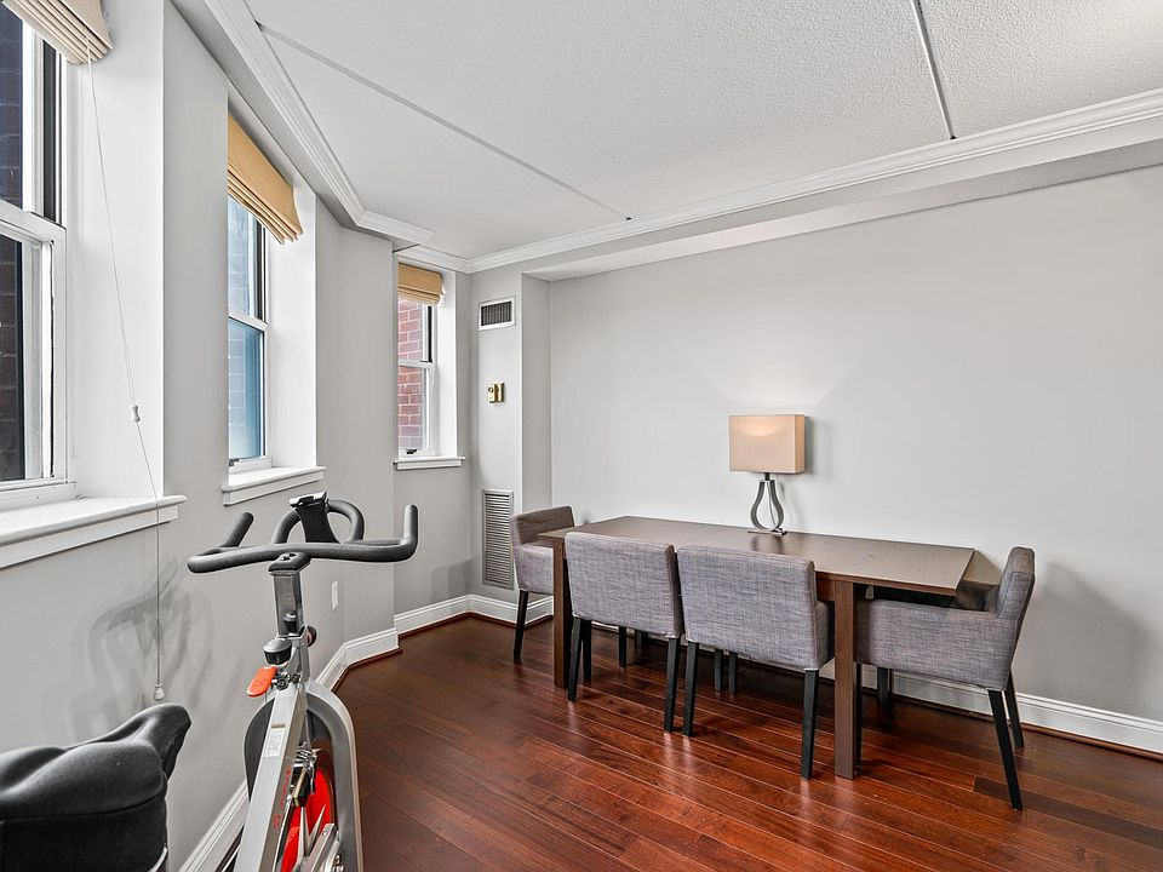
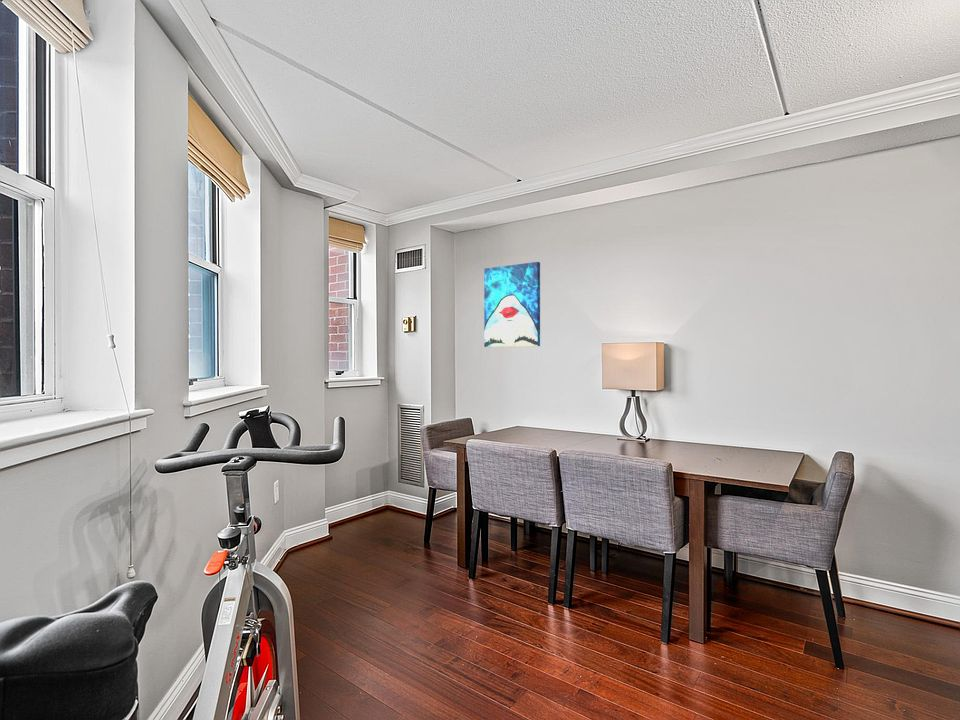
+ wall art [483,261,541,348]
